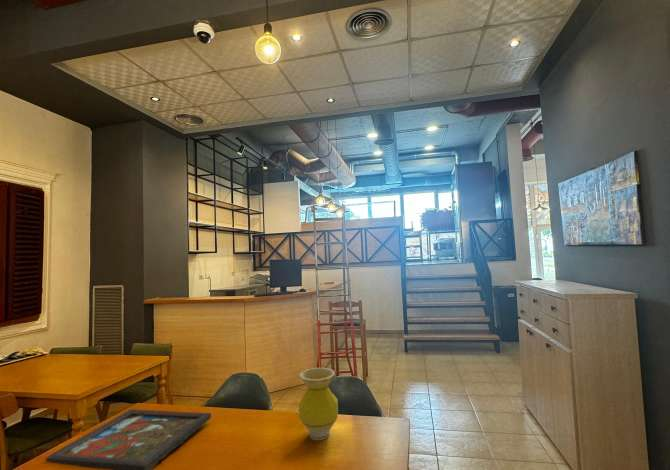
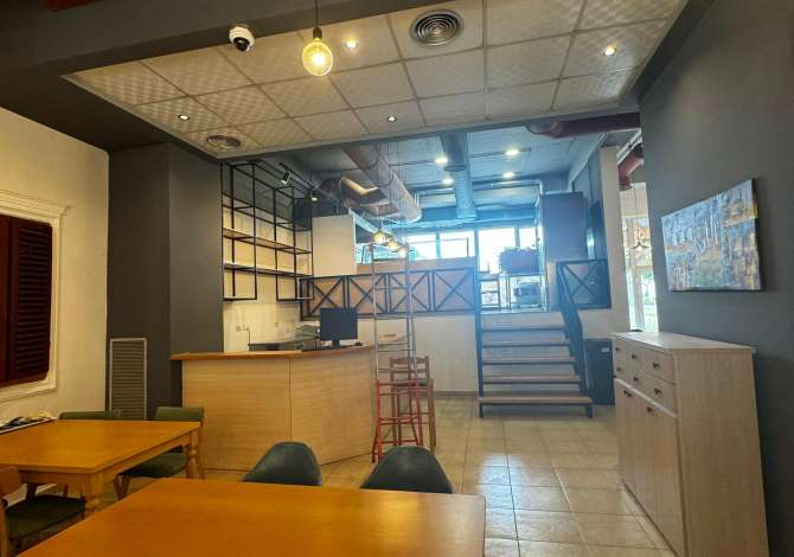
- framed painting [45,408,212,470]
- vase [298,367,339,441]
